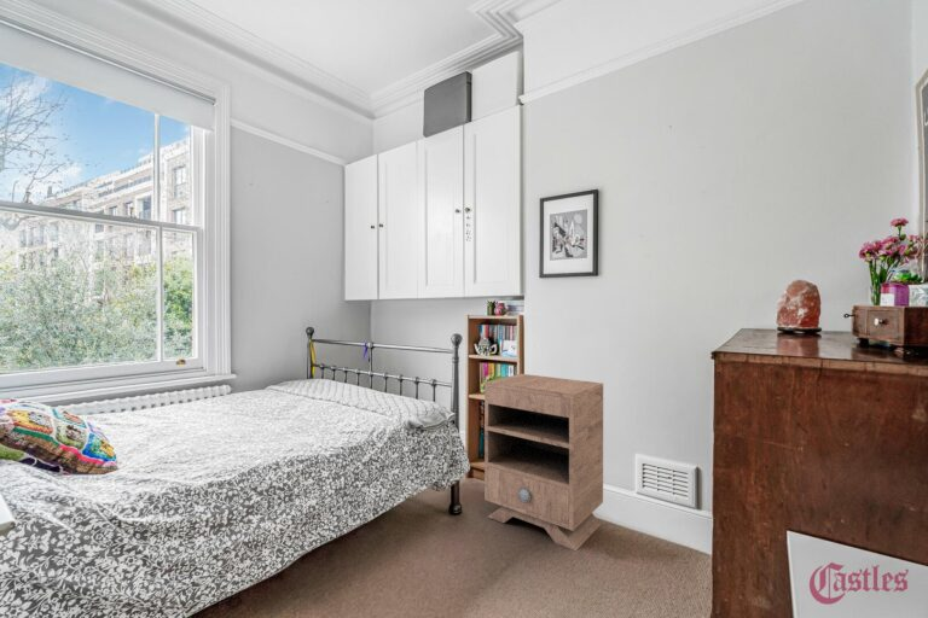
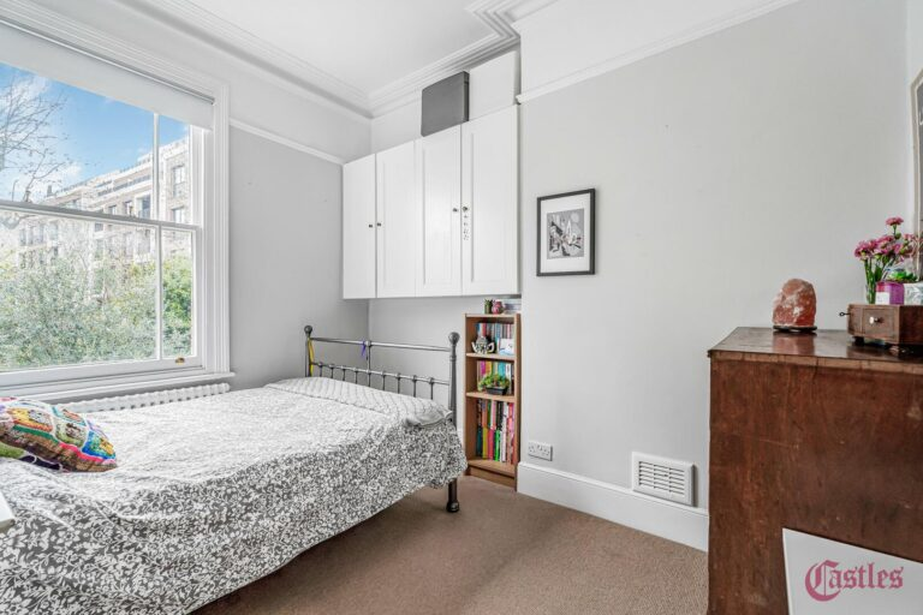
- nightstand [483,373,604,552]
